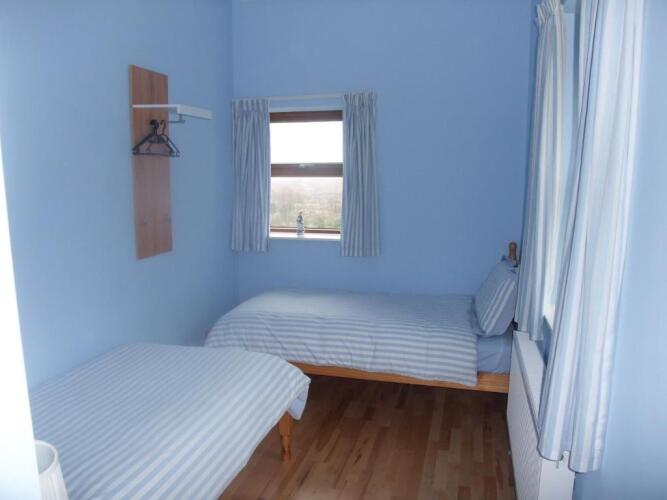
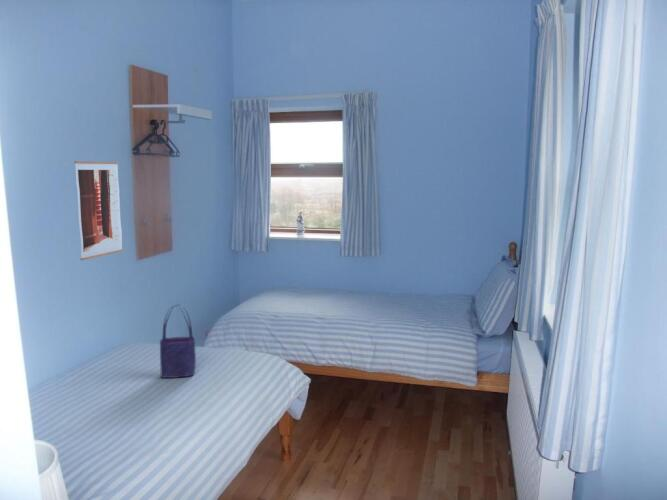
+ wall art [73,160,124,261]
+ tote bag [159,304,197,379]
